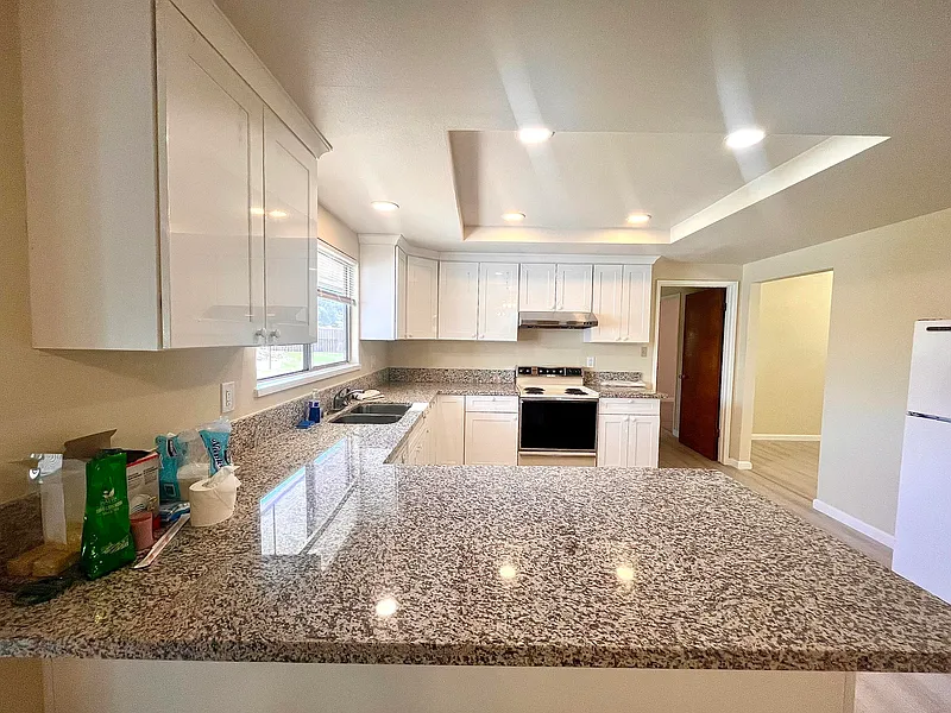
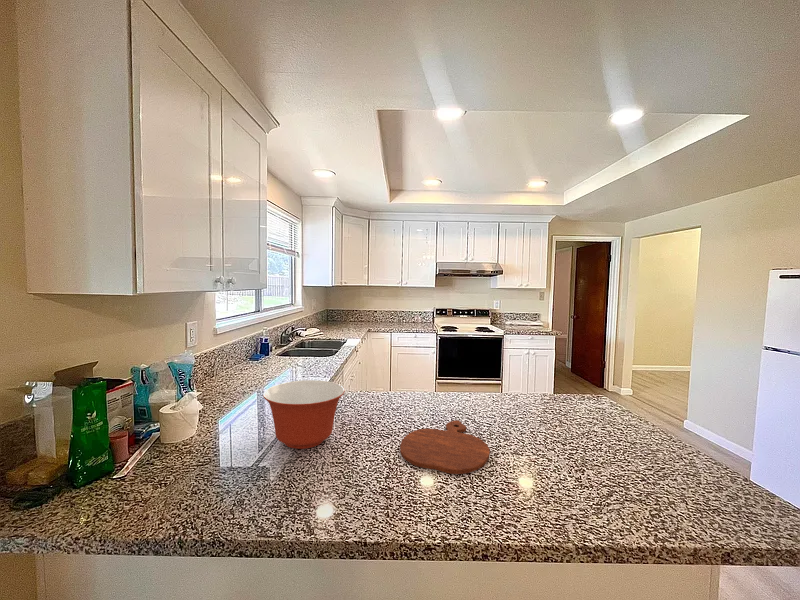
+ cutting board [399,419,491,475]
+ mixing bowl [262,379,346,450]
